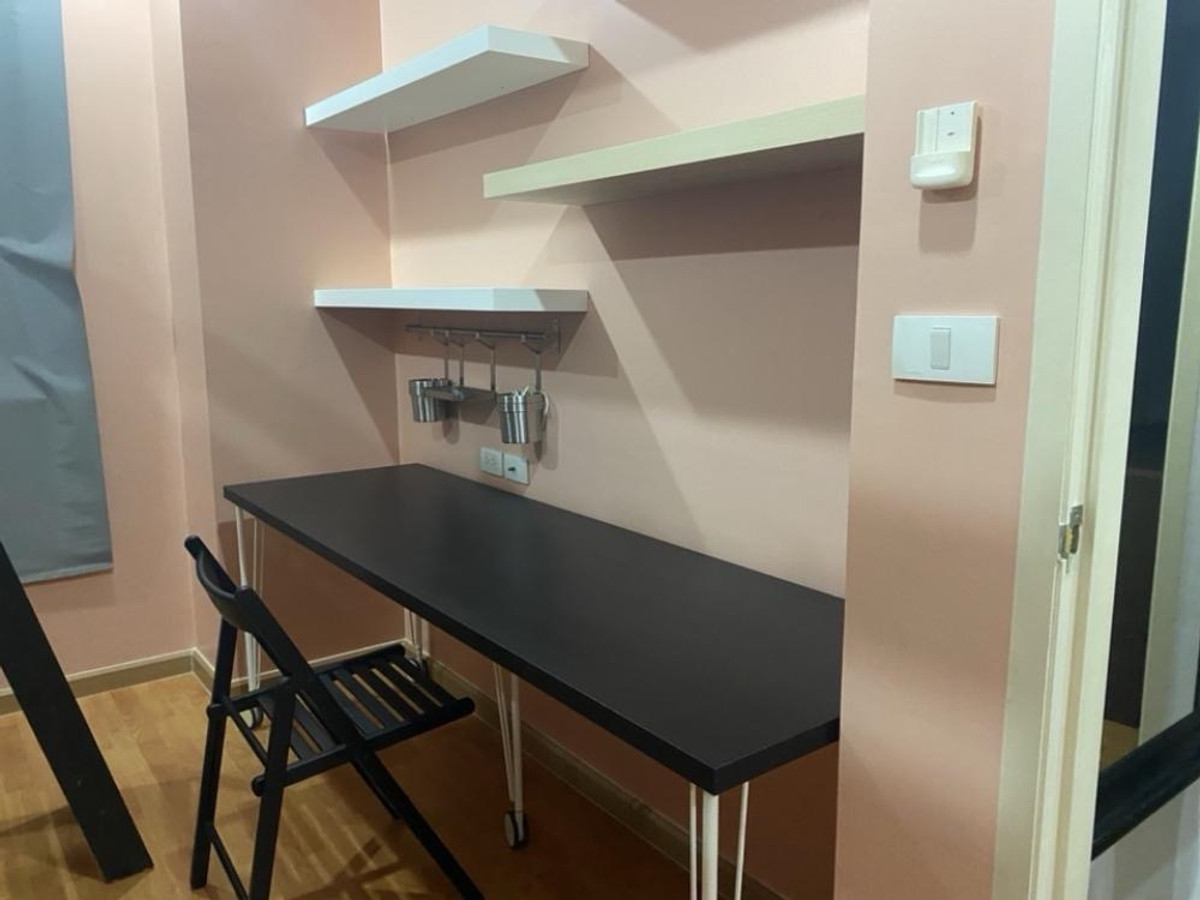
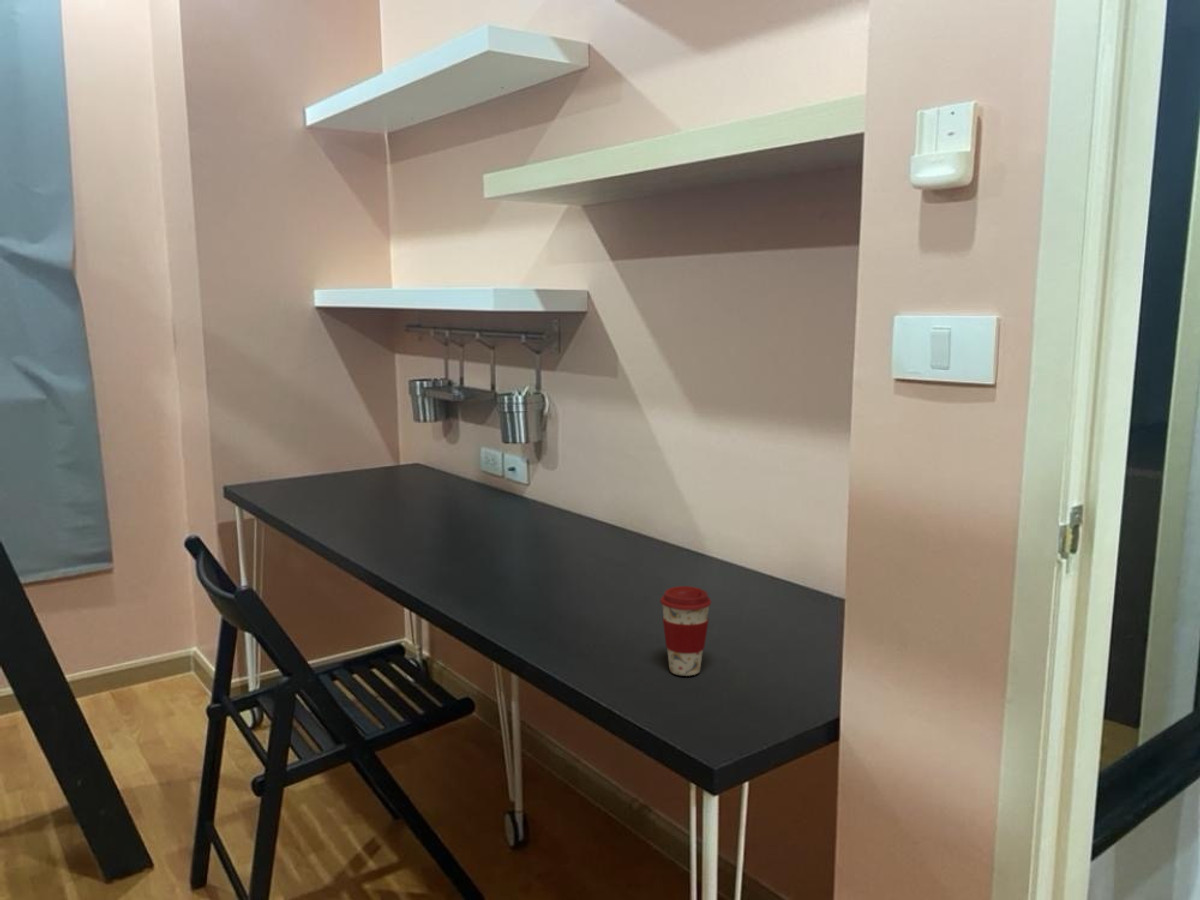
+ coffee cup [659,585,712,677]
